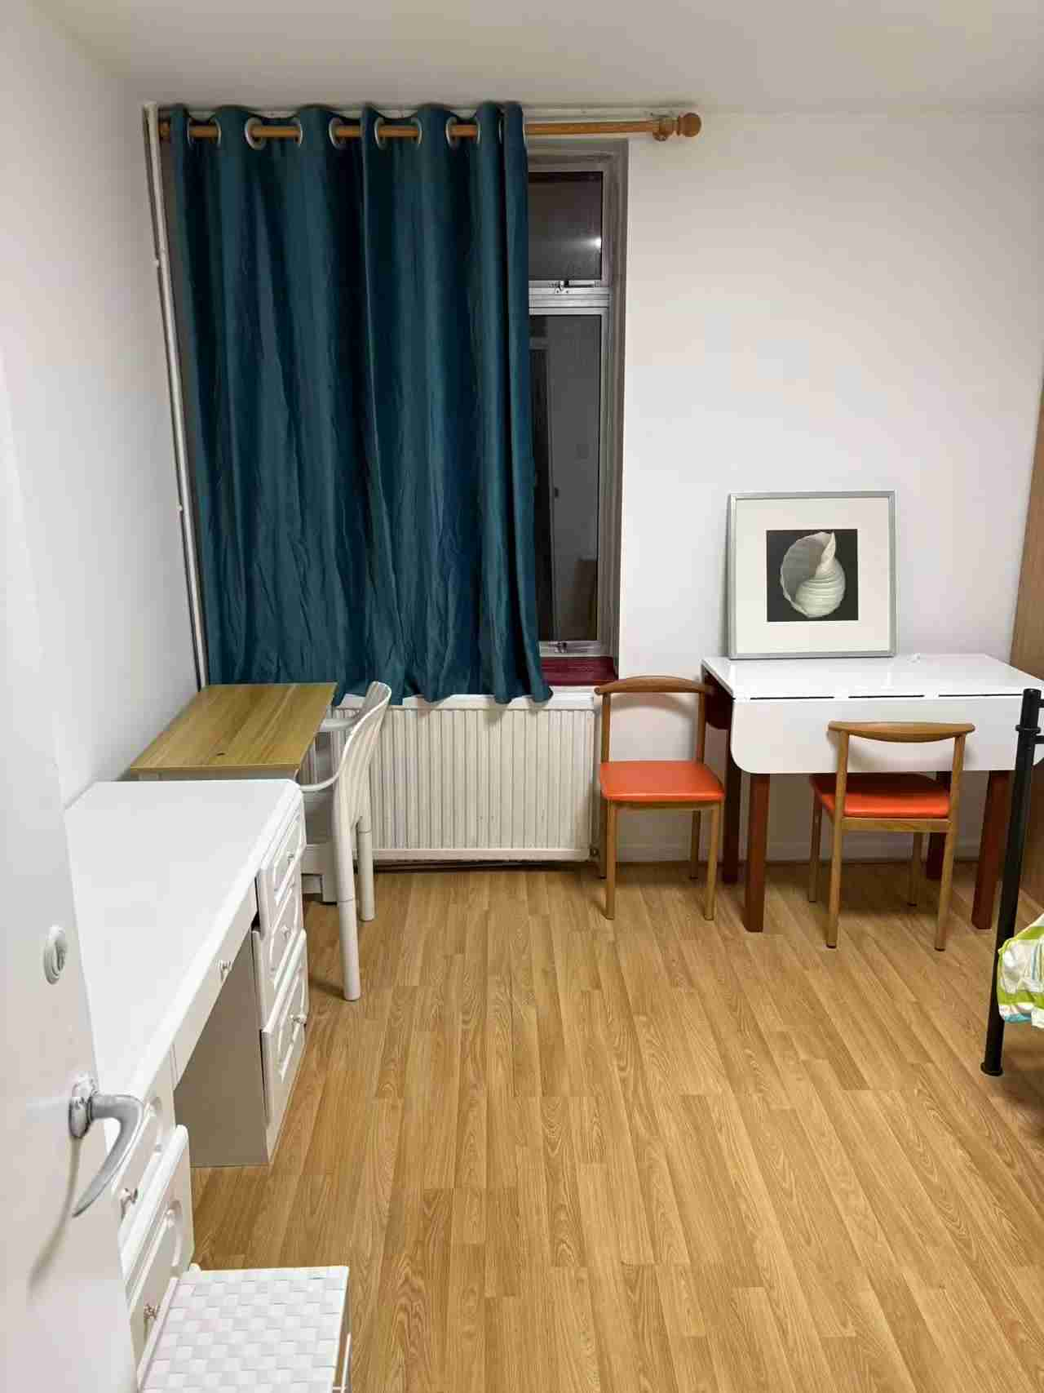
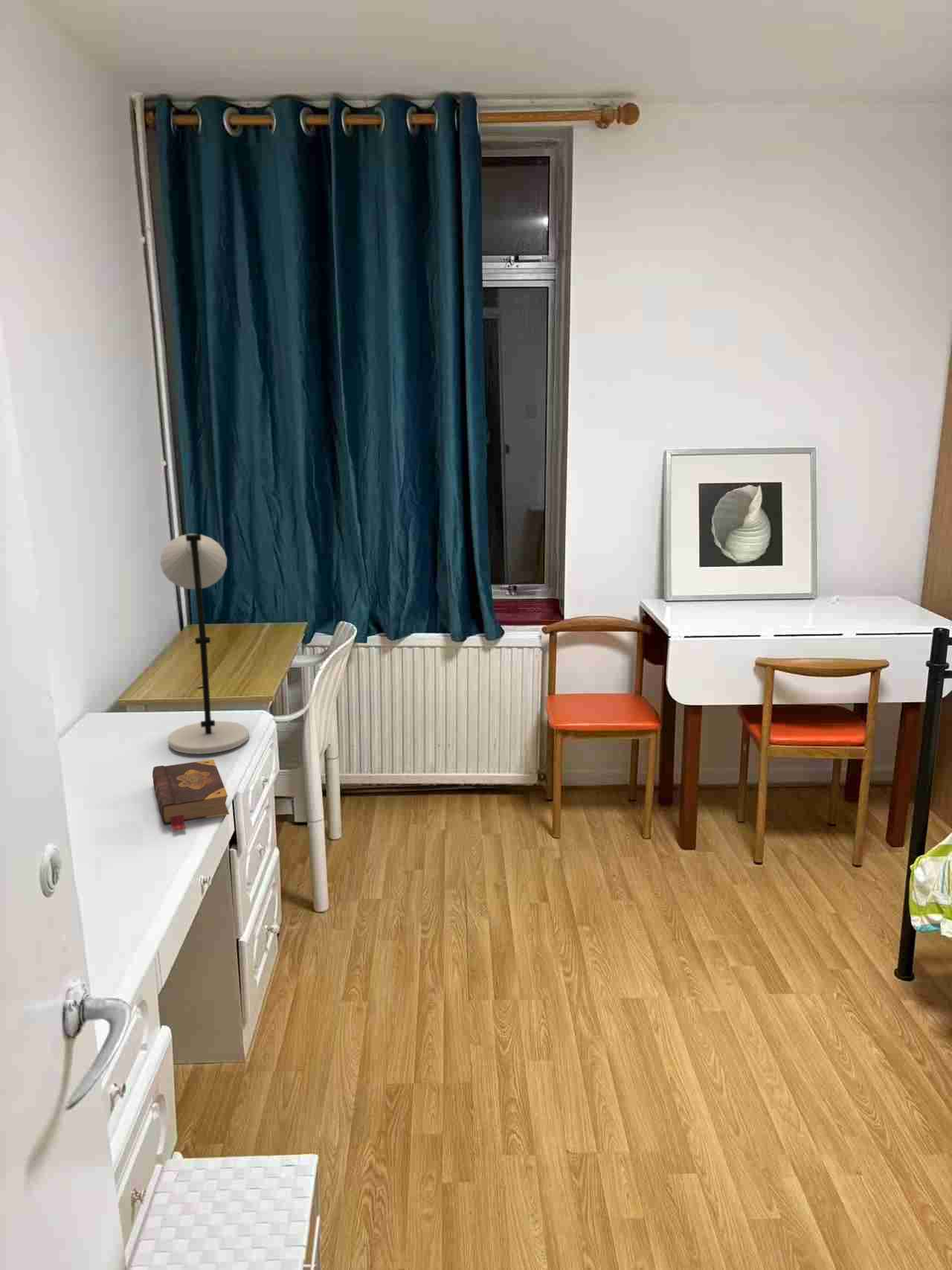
+ book [152,759,230,832]
+ desk lamp [159,533,250,754]
